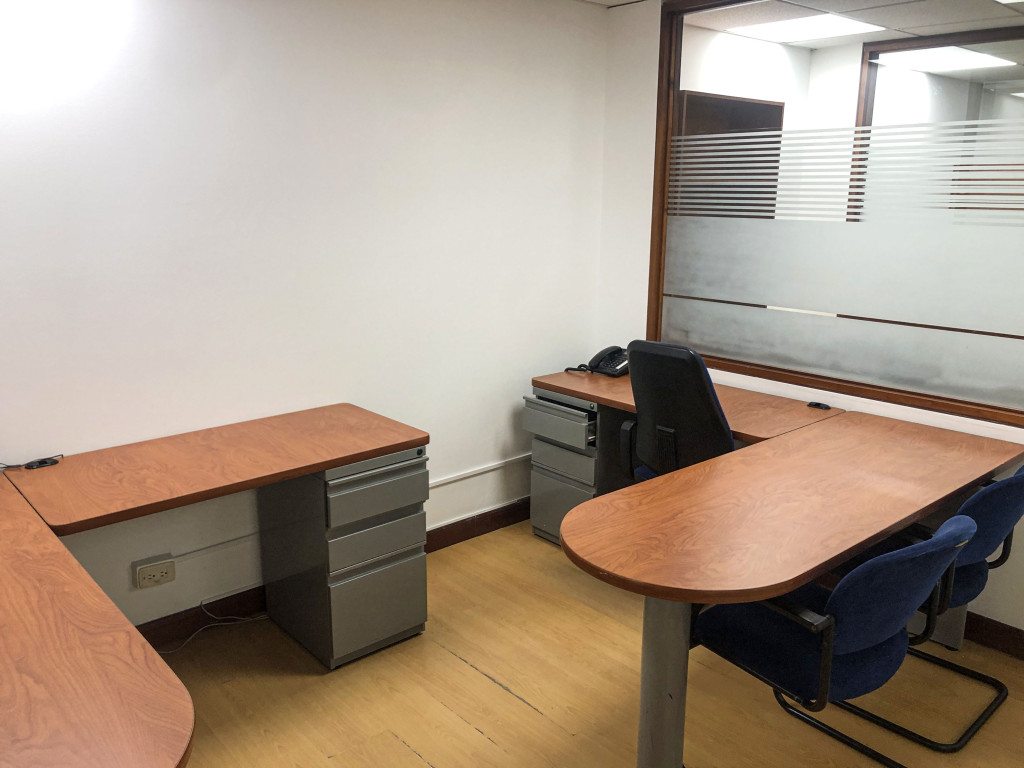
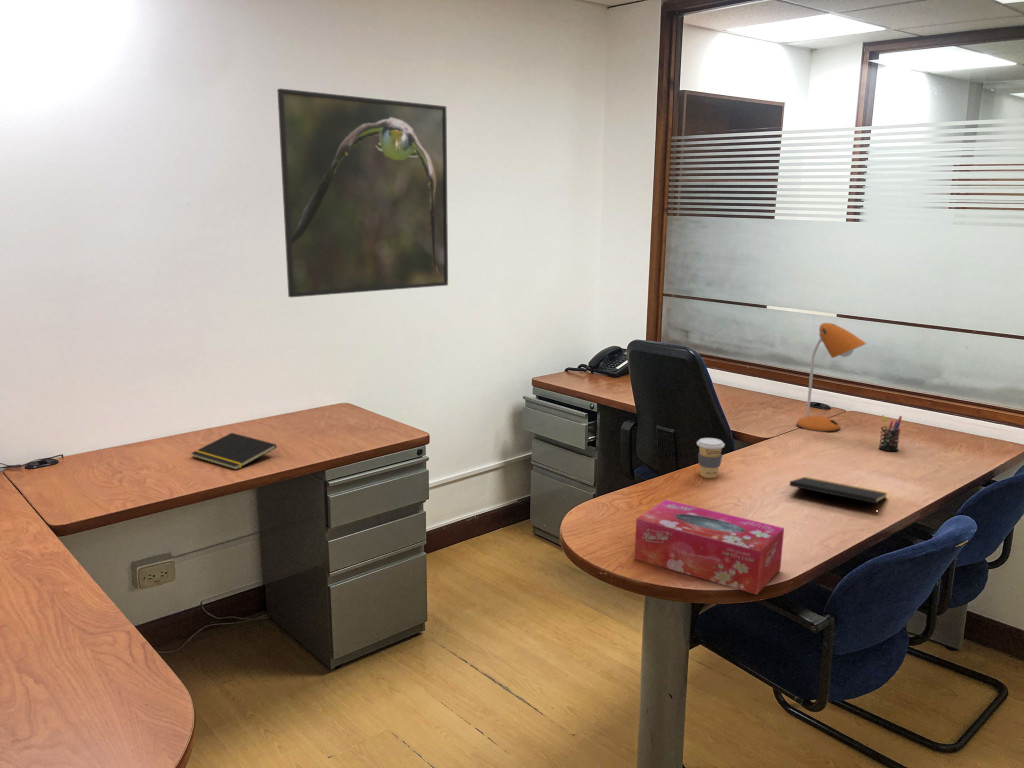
+ notepad [788,476,888,516]
+ pen holder [878,414,903,452]
+ notepad [190,432,278,471]
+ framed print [276,88,449,298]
+ coffee cup [696,437,726,479]
+ desk lamp [796,322,867,433]
+ tissue box [634,499,785,596]
